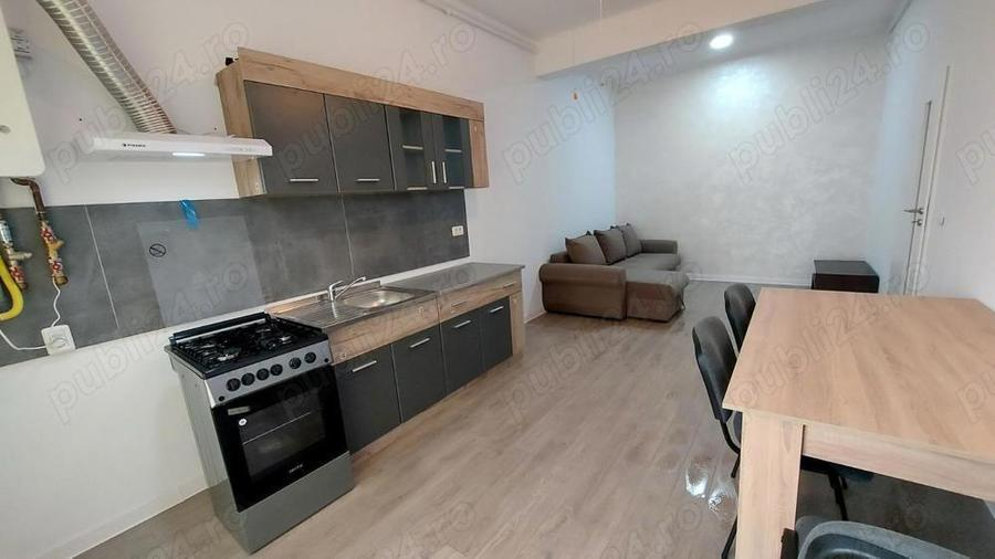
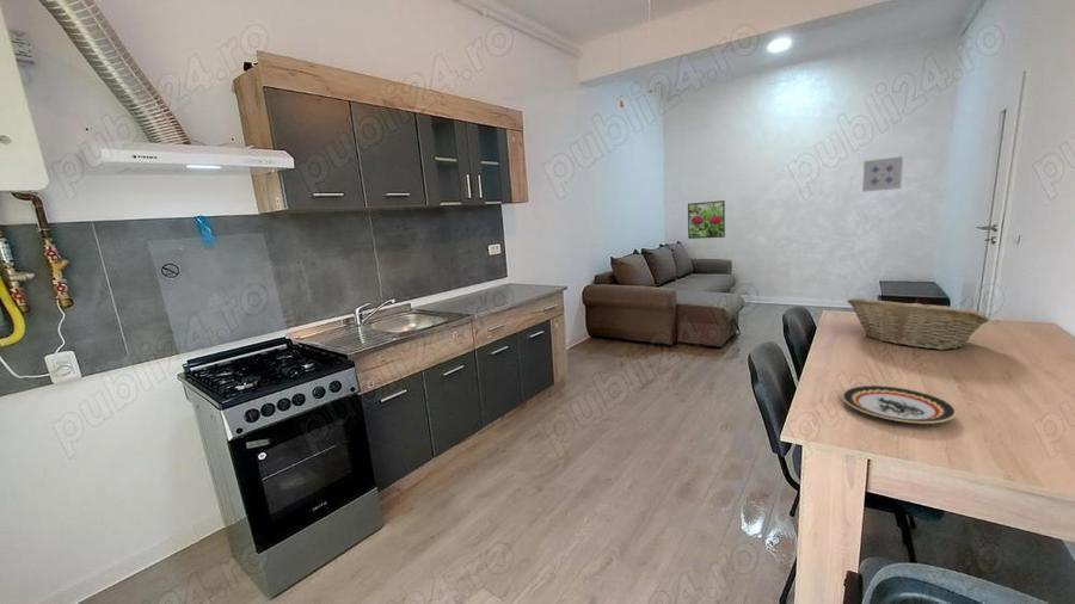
+ wall art [861,155,904,193]
+ plate [841,384,958,425]
+ fruit basket [847,297,991,351]
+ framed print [687,199,726,240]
